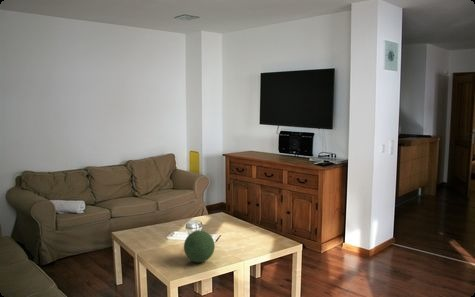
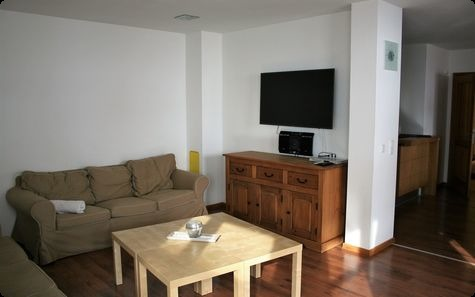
- decorative orb [183,230,216,263]
